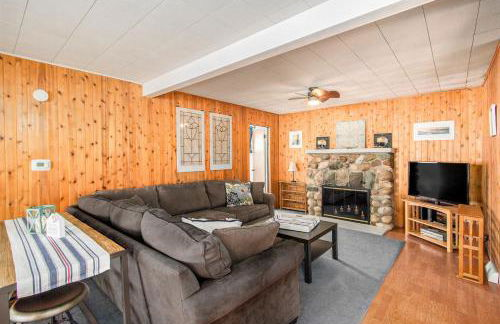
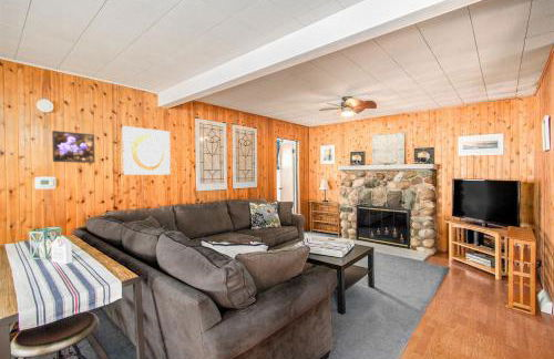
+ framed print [51,130,95,164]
+ wall art [121,125,172,176]
